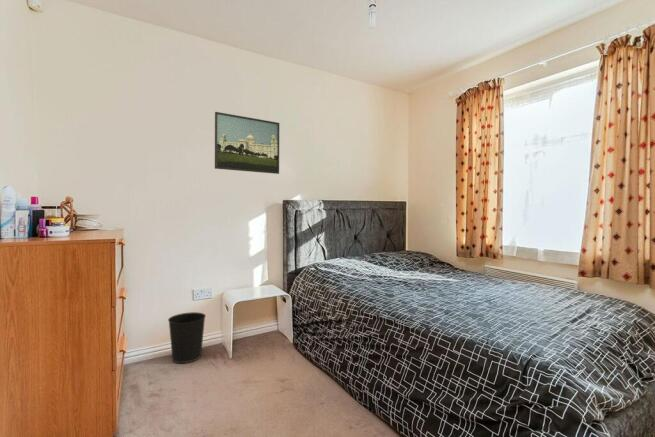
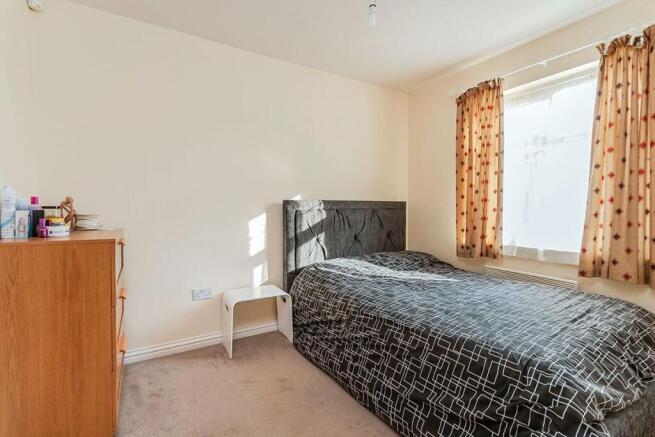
- wastebasket [167,311,207,364]
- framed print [214,111,280,175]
